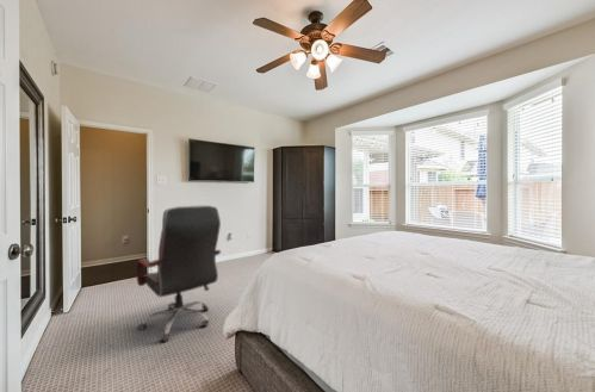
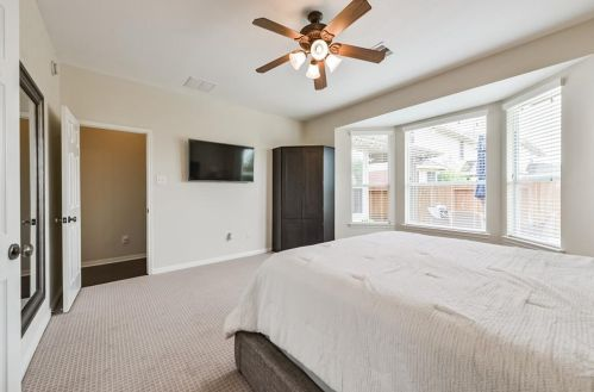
- office chair [135,204,222,343]
